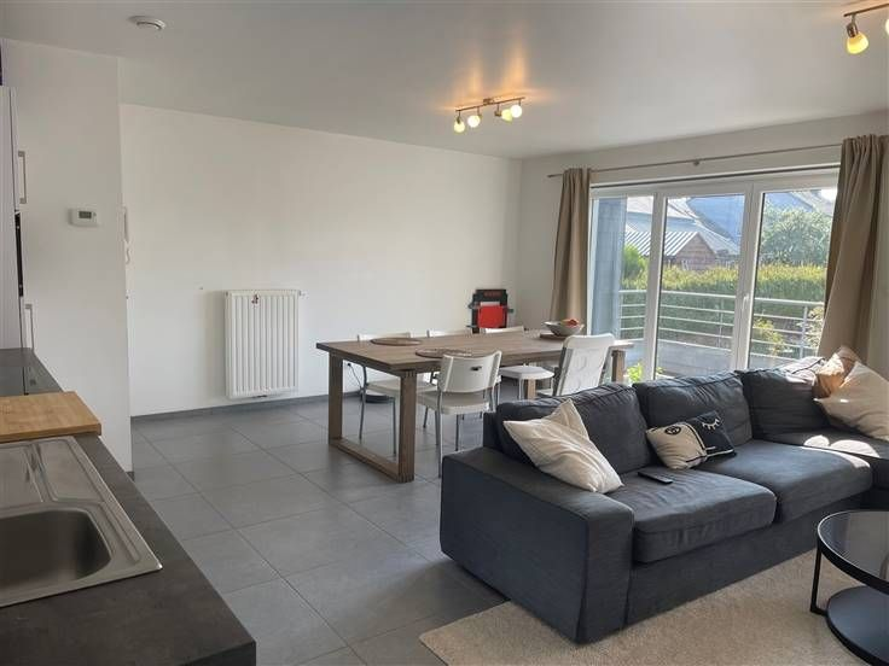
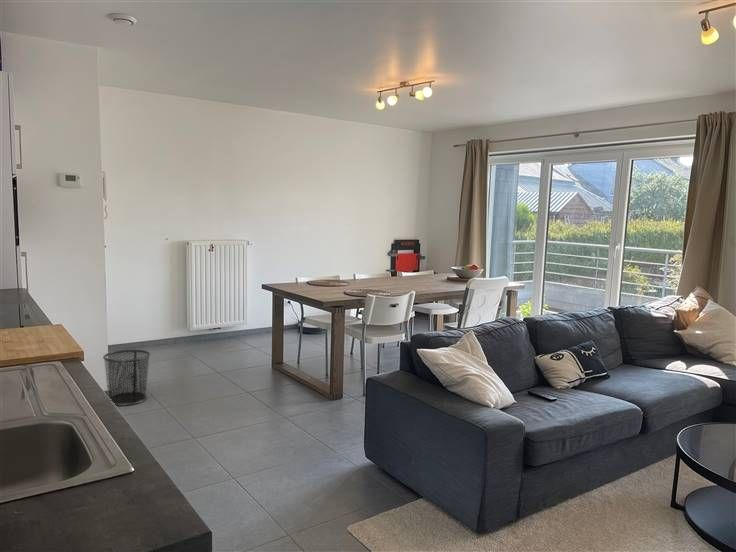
+ waste bin [102,349,151,407]
